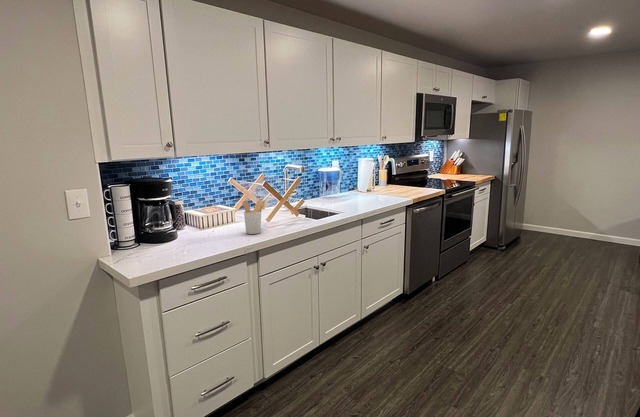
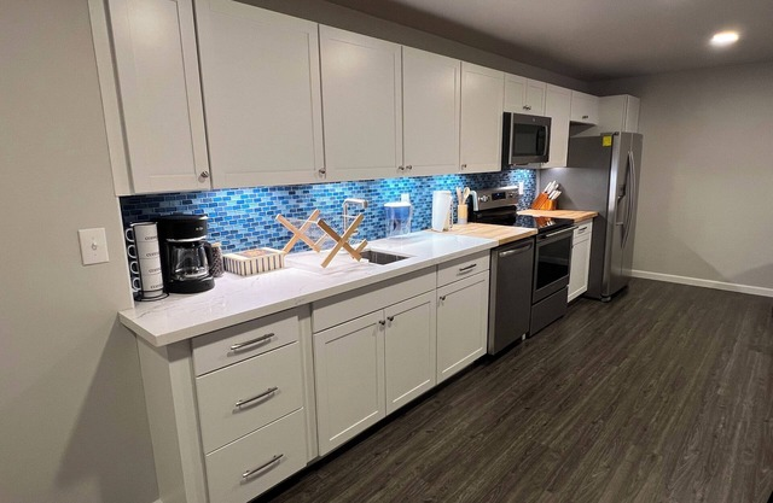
- utensil holder [241,199,267,235]
